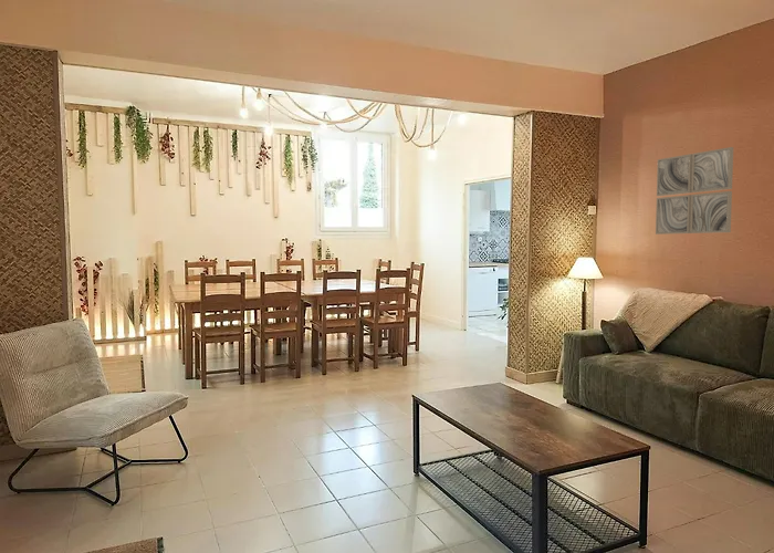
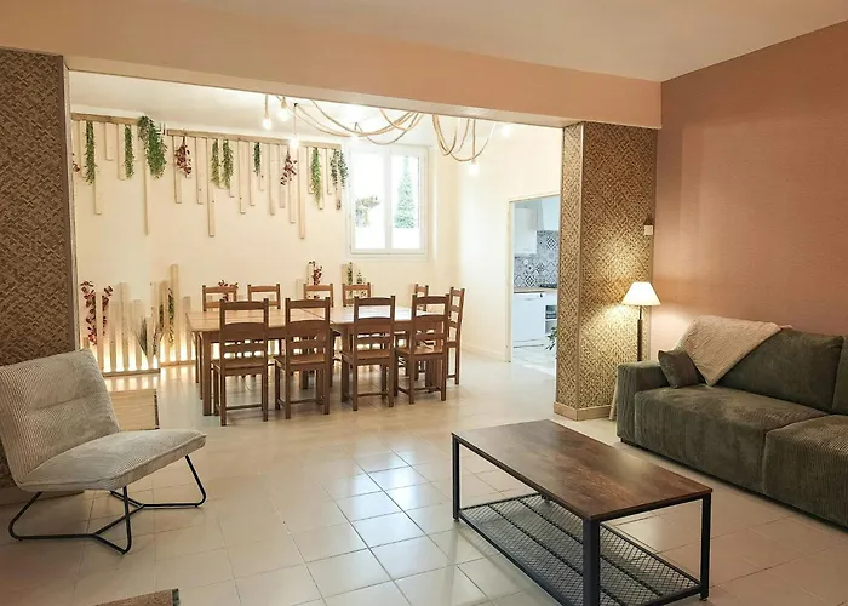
- wall art [655,146,734,236]
